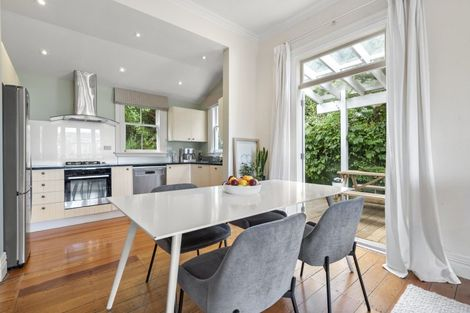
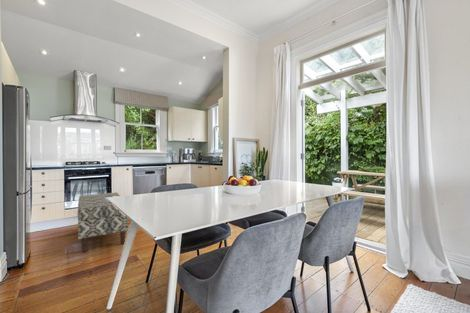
+ bench [76,191,129,253]
